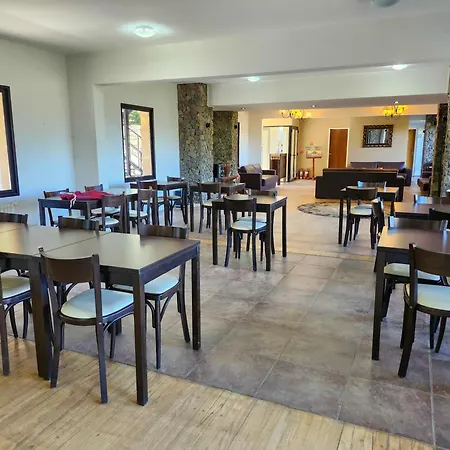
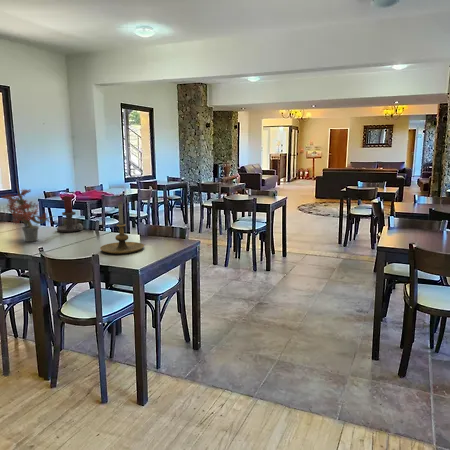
+ candle holder [99,201,145,254]
+ candle holder [56,195,84,233]
+ potted plant [0,180,57,243]
